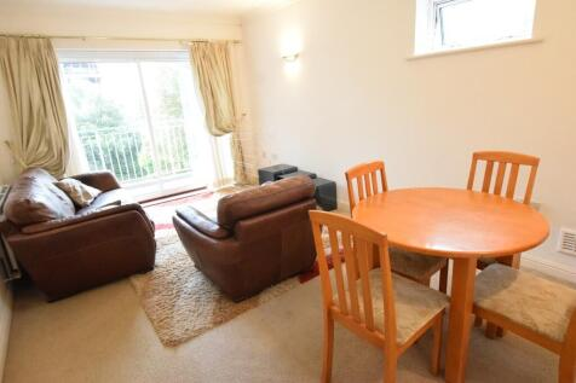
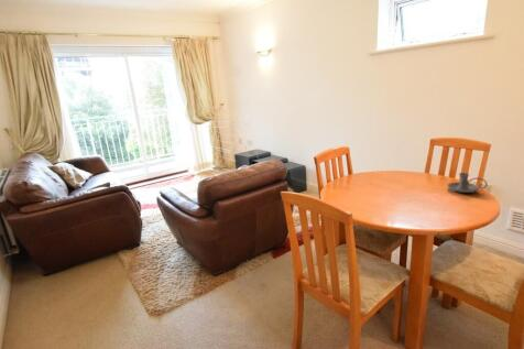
+ candle holder [446,172,489,194]
